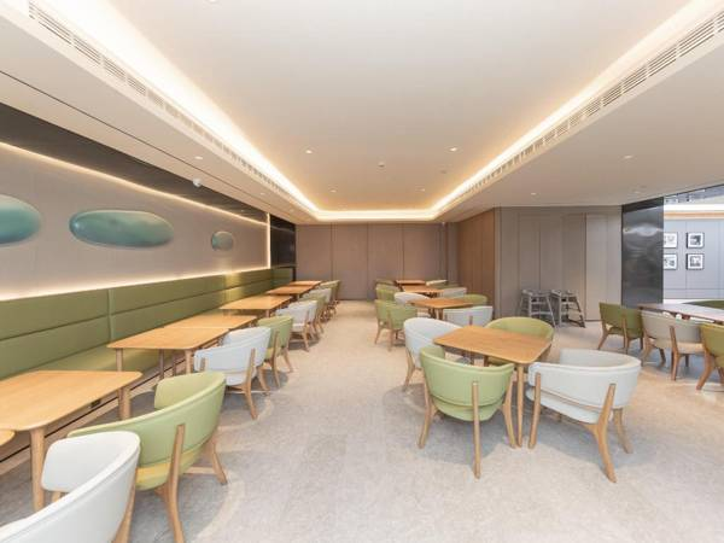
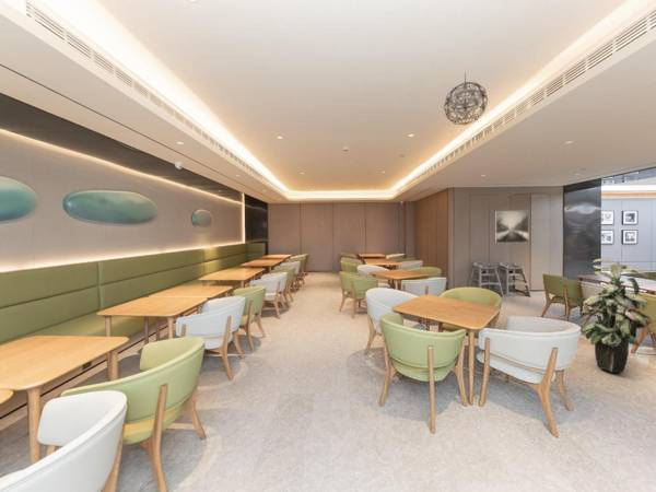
+ pendant light [443,72,489,126]
+ indoor plant [574,258,653,374]
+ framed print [494,210,530,244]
